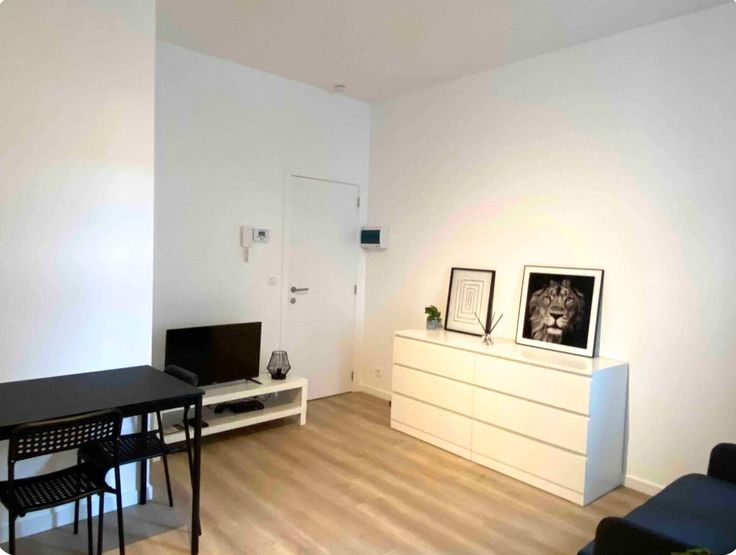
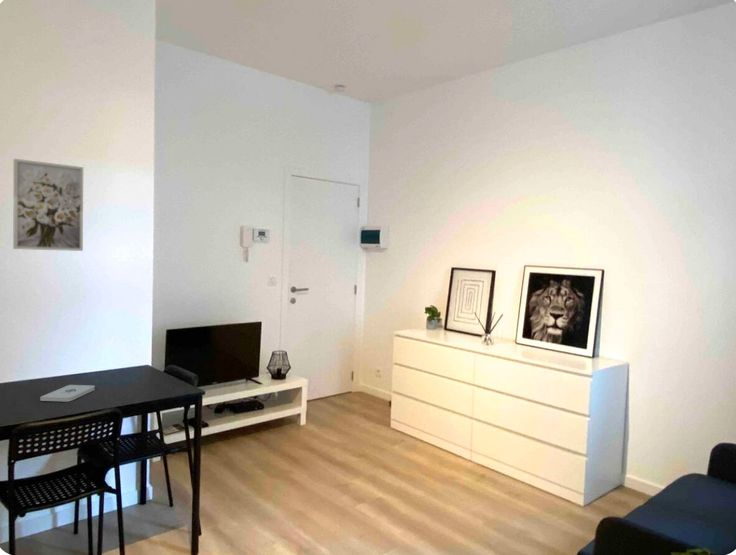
+ notepad [39,384,96,403]
+ wall art [12,158,84,252]
